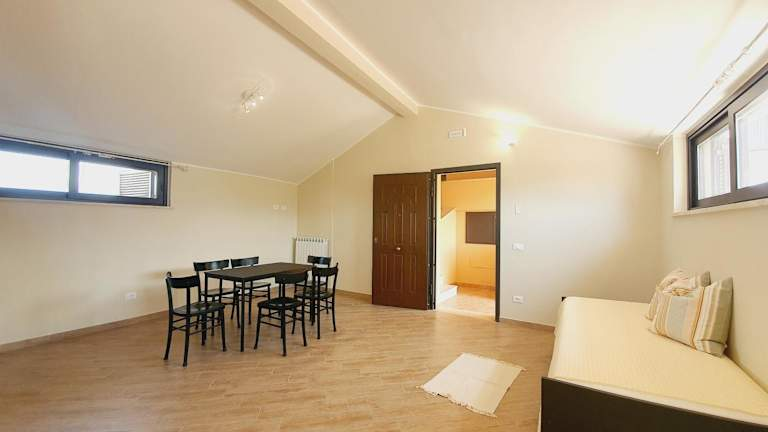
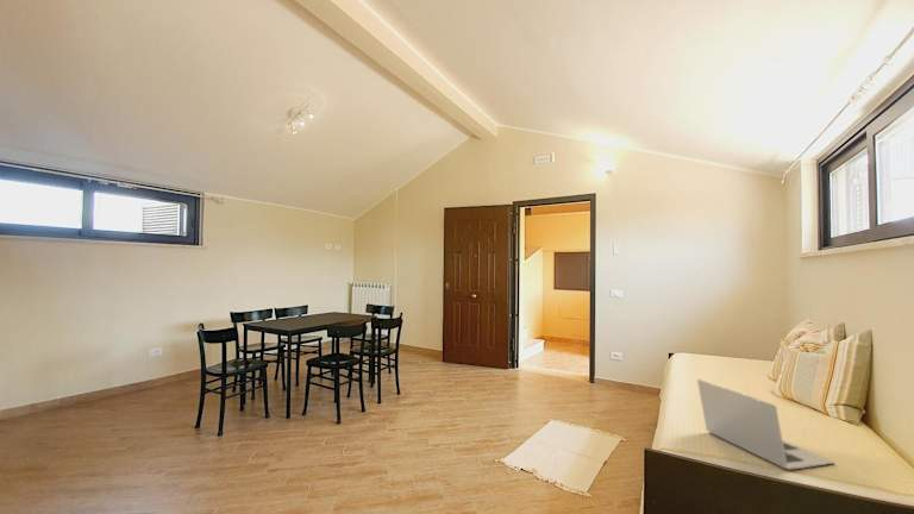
+ laptop [696,378,837,471]
